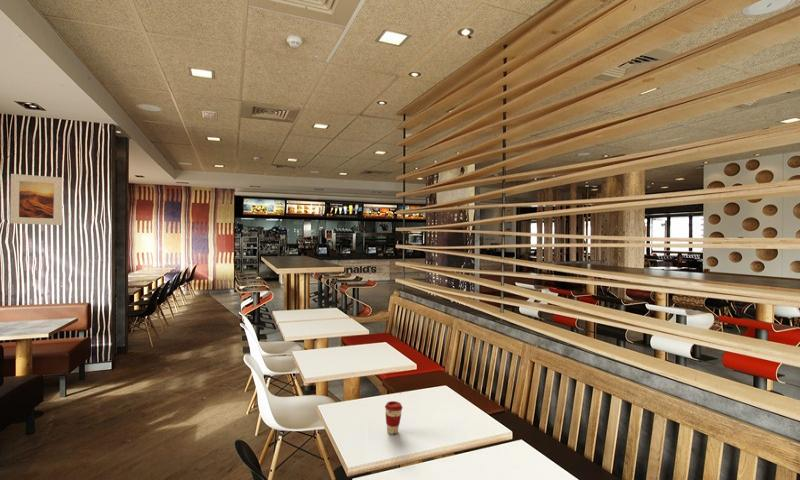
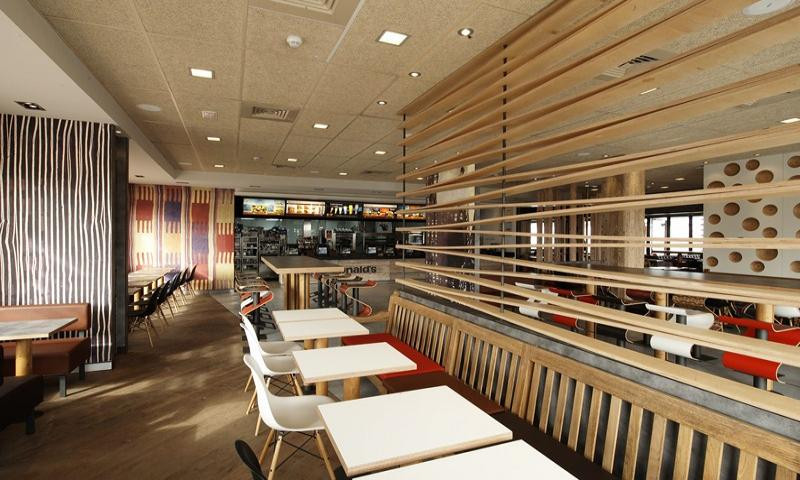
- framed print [9,173,63,226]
- coffee cup [384,400,404,435]
